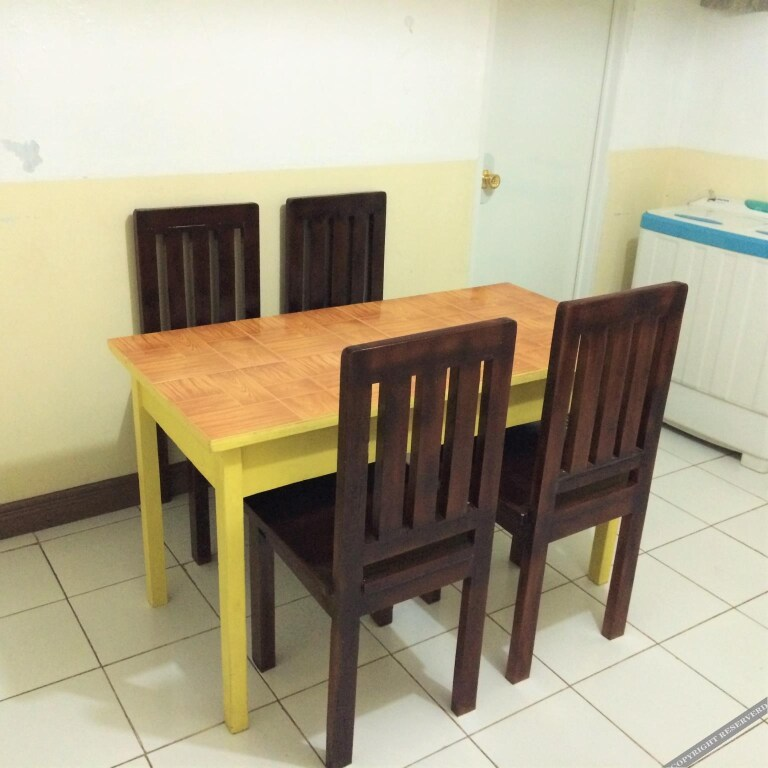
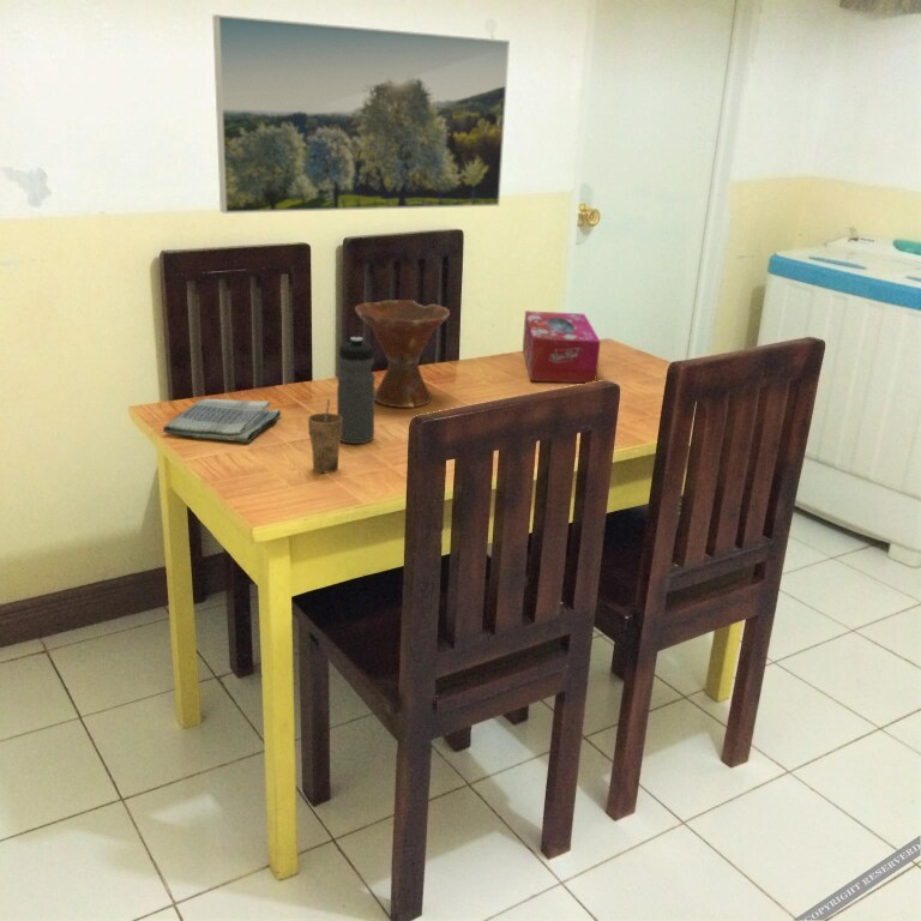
+ bowl [354,299,451,409]
+ cup [307,398,343,474]
+ dish towel [162,398,282,444]
+ water bottle [336,336,377,445]
+ tissue box [522,309,601,384]
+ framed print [211,13,511,215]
